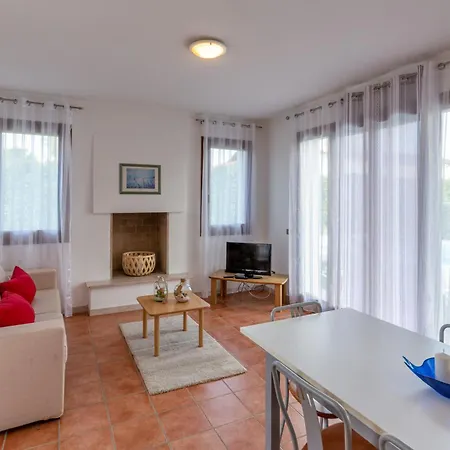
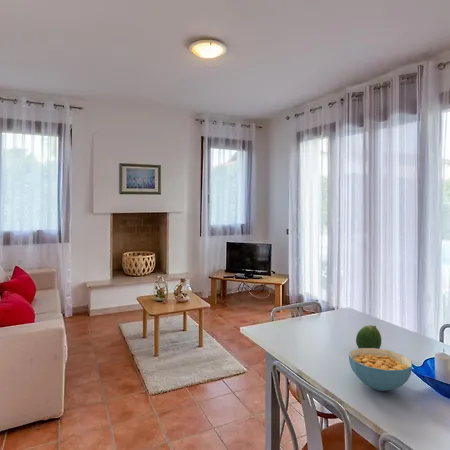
+ cereal bowl [348,348,413,392]
+ fruit [355,324,382,349]
